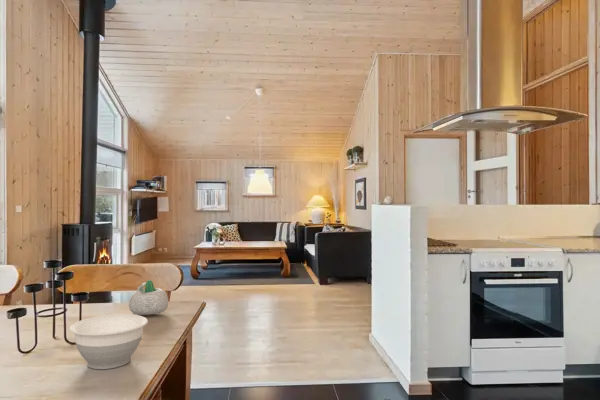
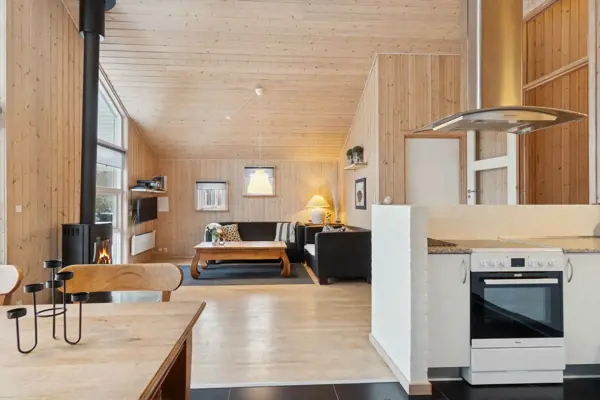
- bowl [68,313,149,370]
- succulent planter [128,279,169,316]
